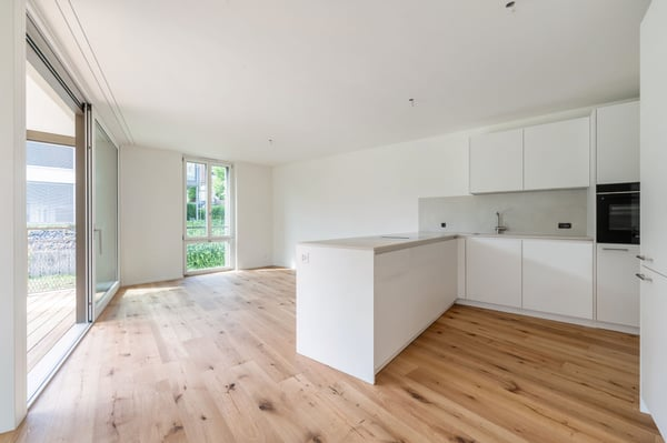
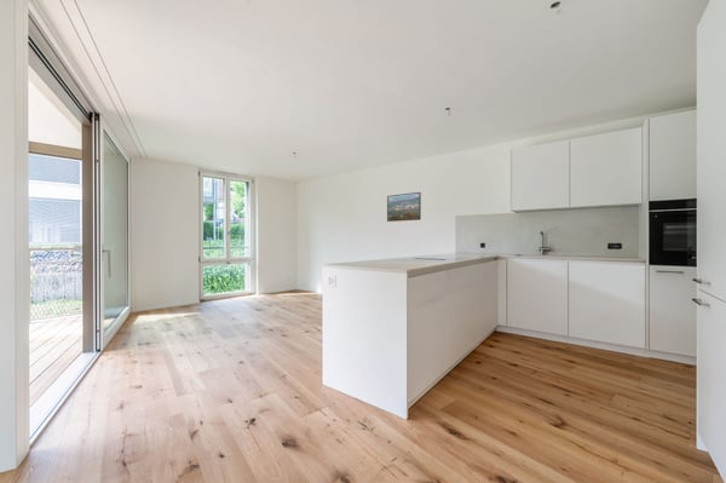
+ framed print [386,191,422,223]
